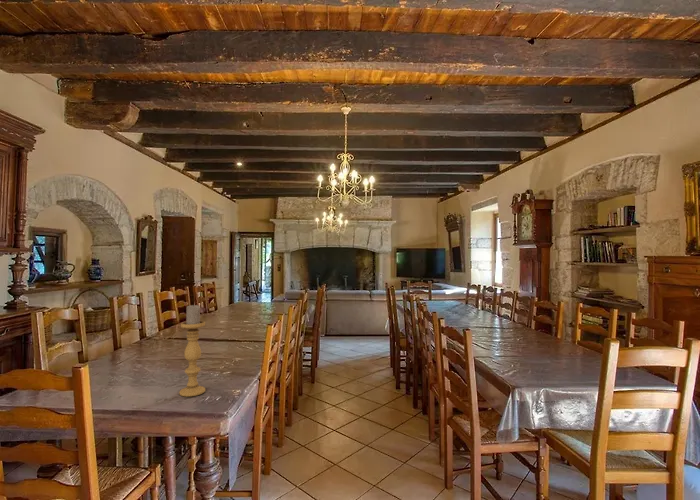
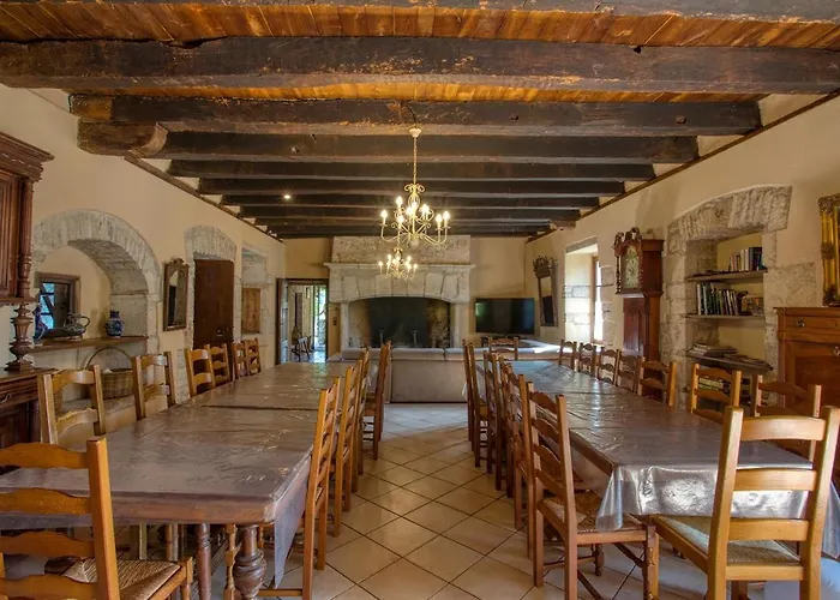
- candle holder [178,303,206,398]
